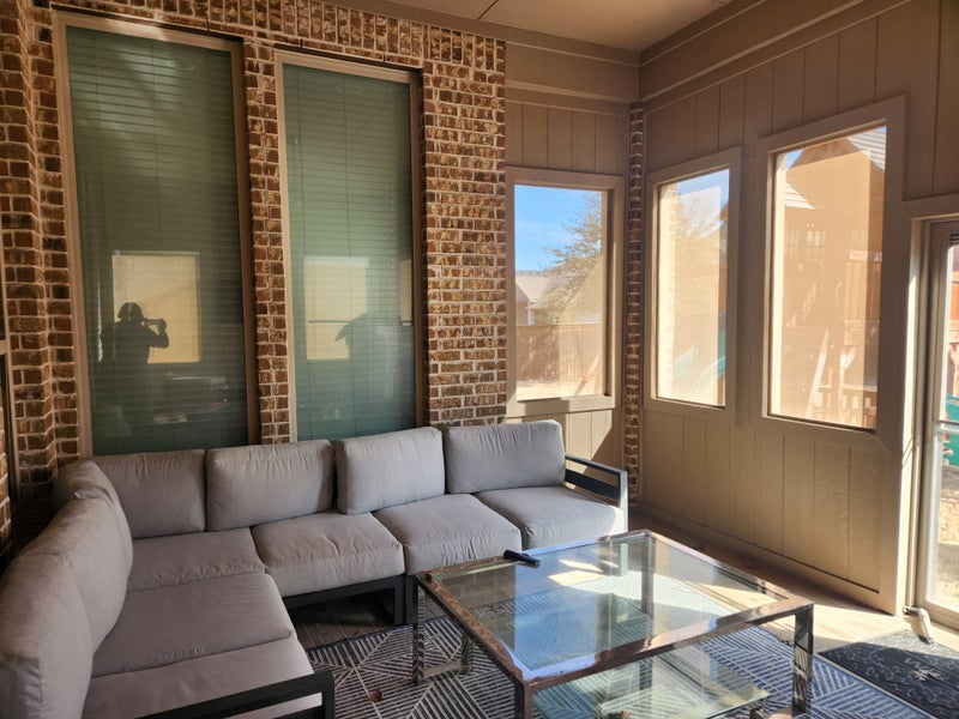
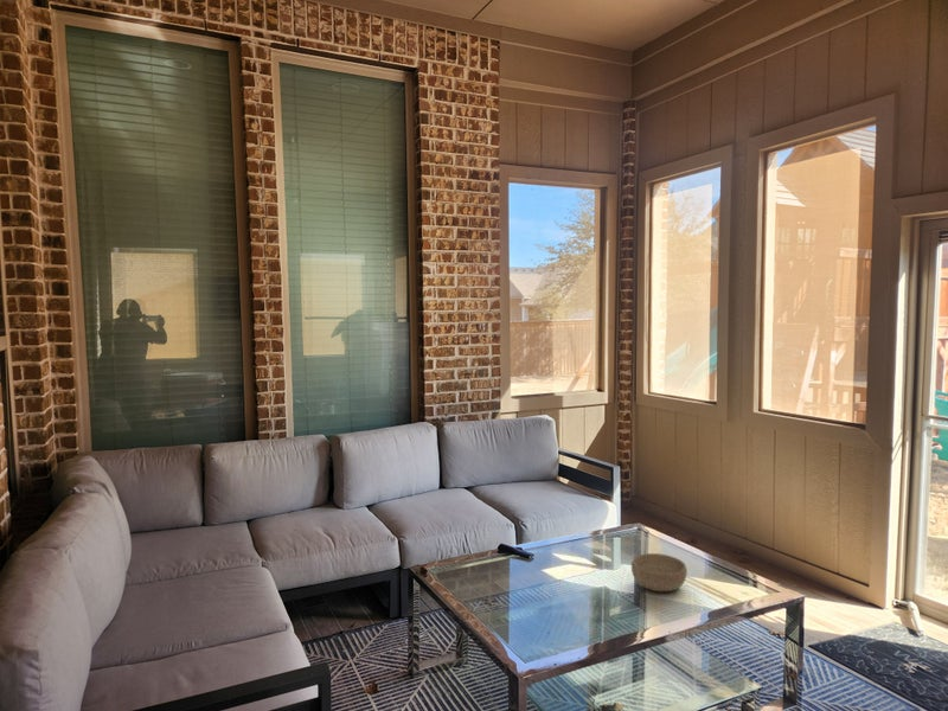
+ bowl [630,552,688,592]
